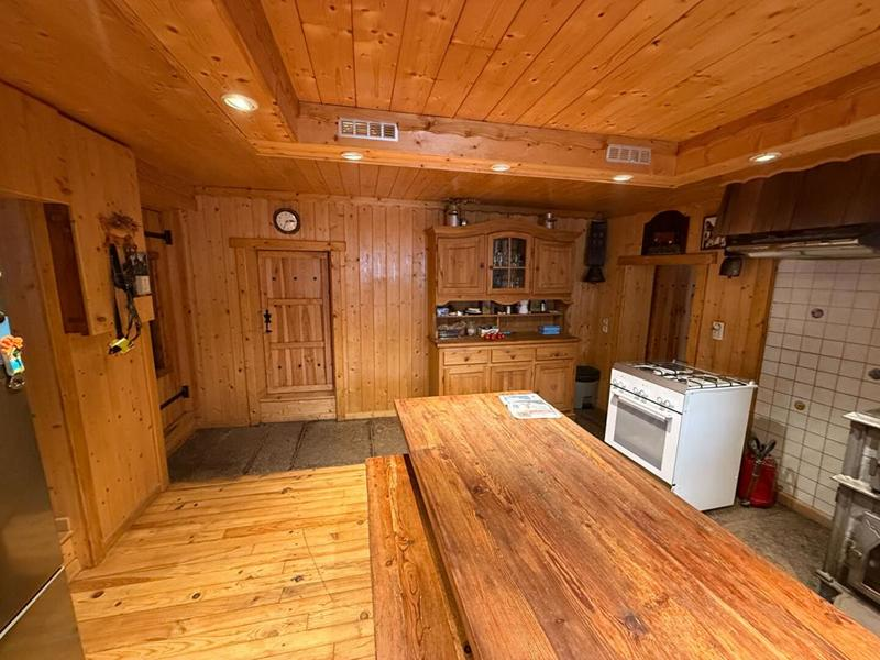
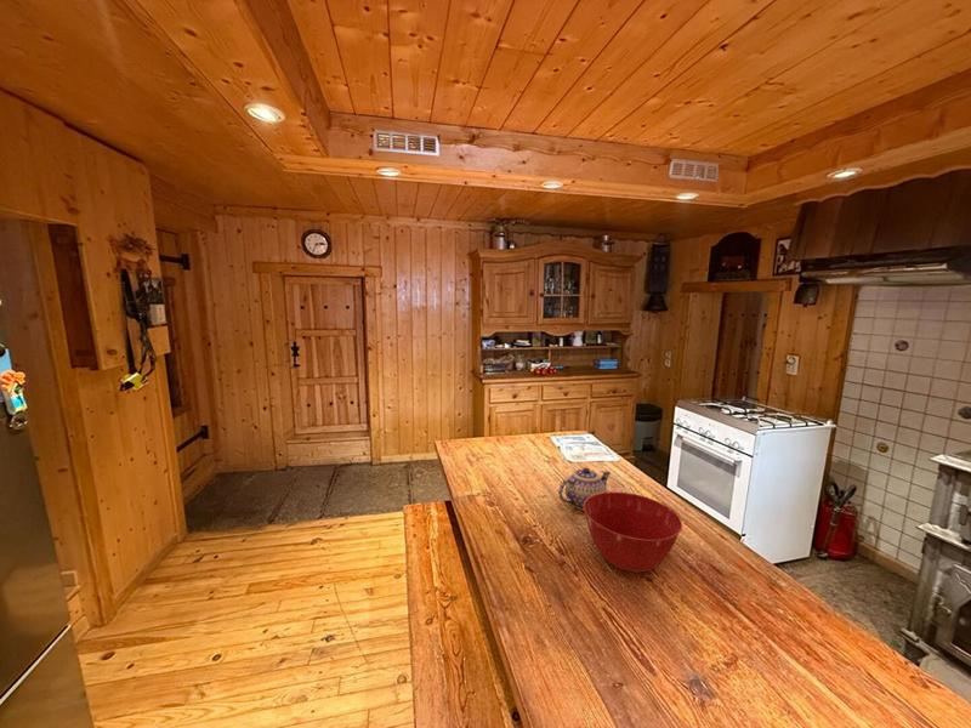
+ teapot [557,466,612,511]
+ mixing bowl [583,491,683,574]
